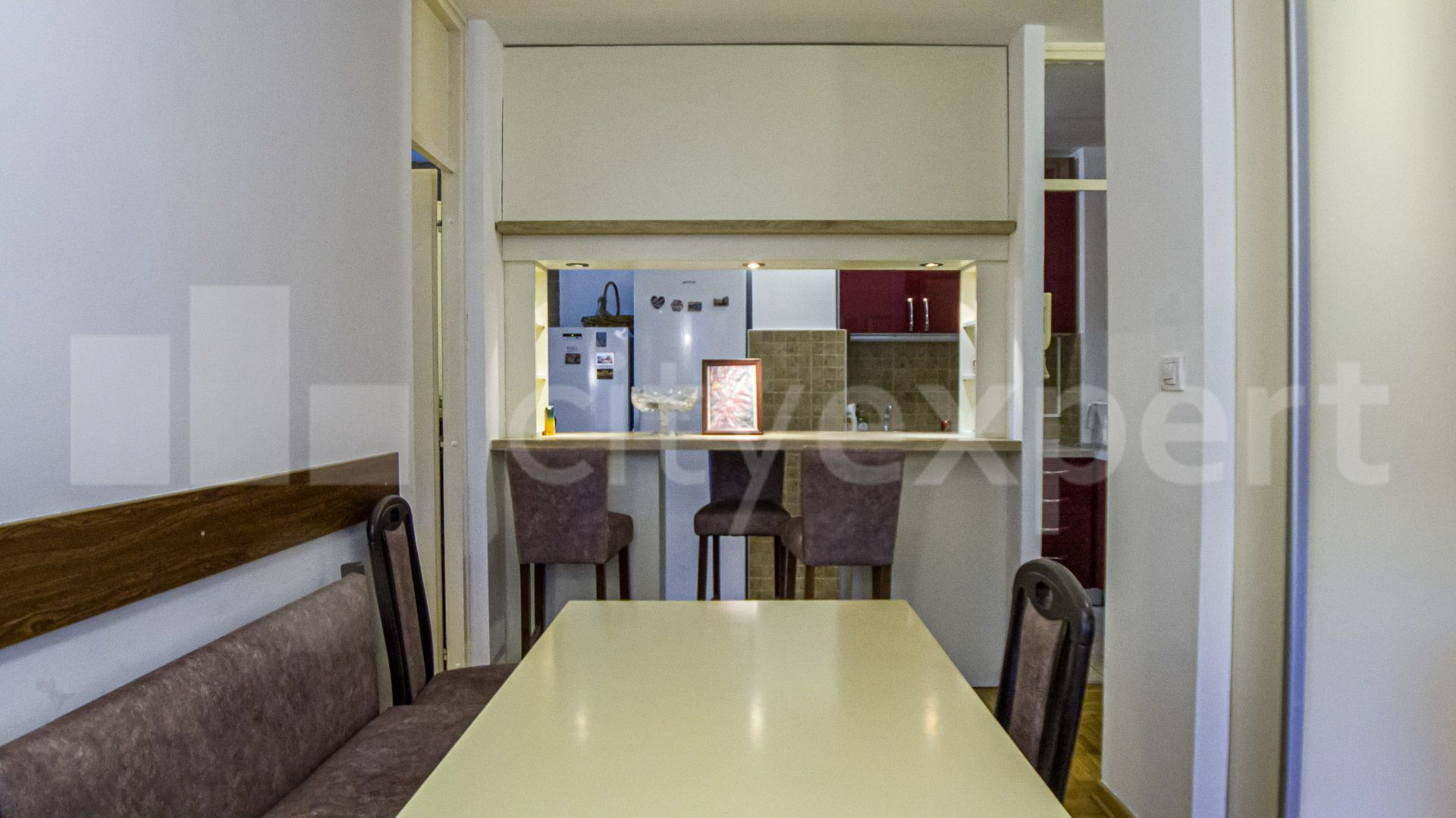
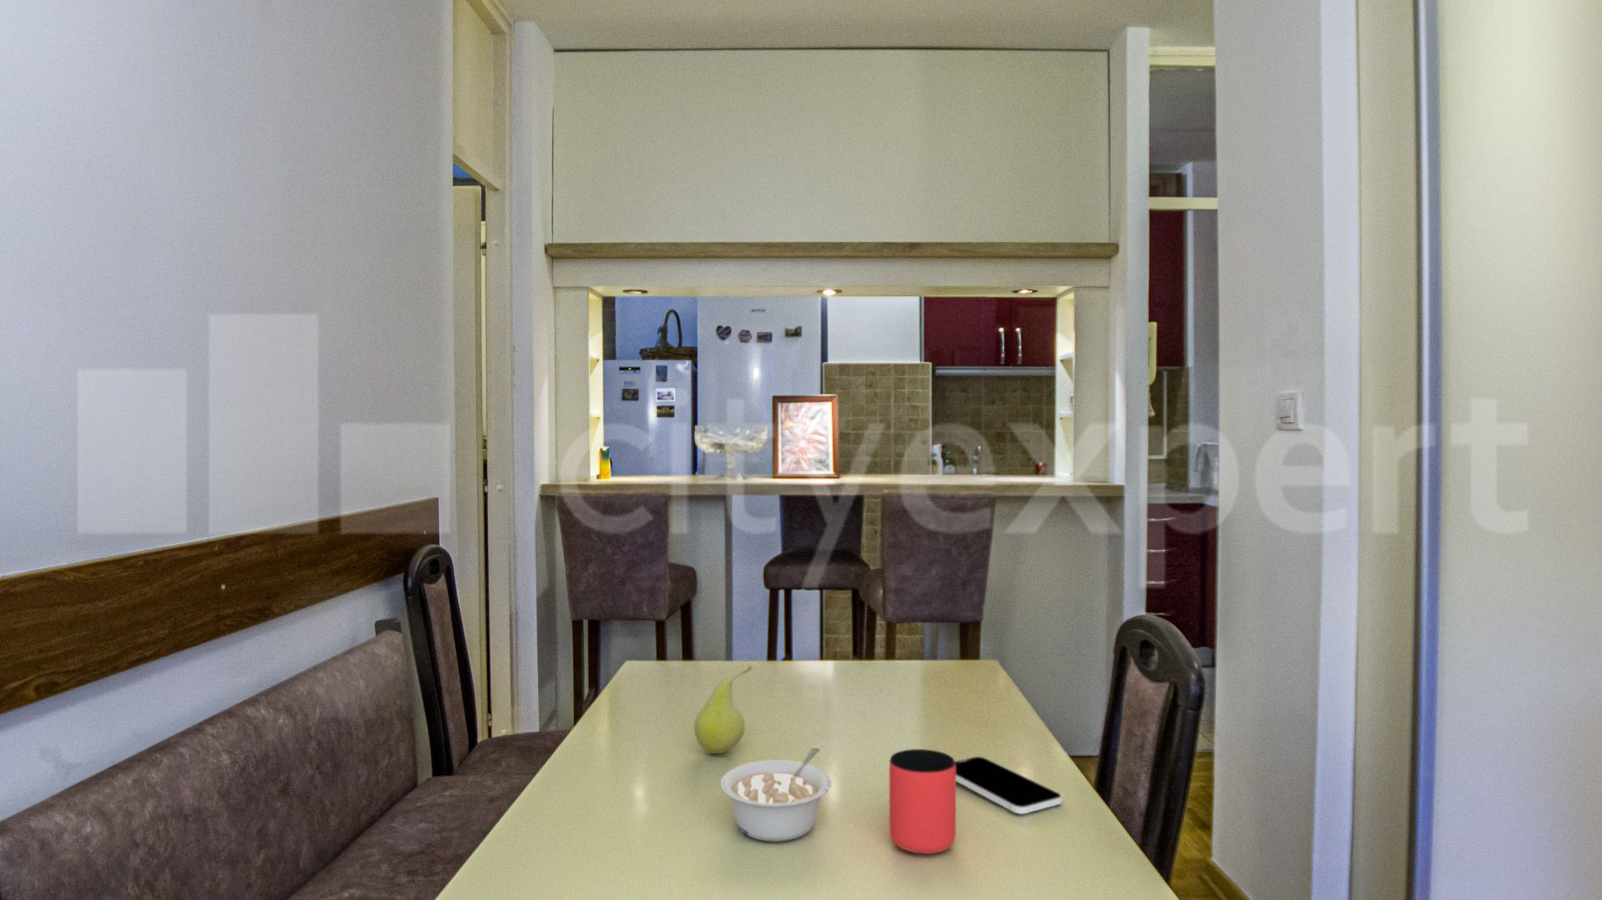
+ smartphone [955,756,1063,815]
+ legume [720,747,832,843]
+ cup [889,748,957,855]
+ fruit [693,665,753,754]
